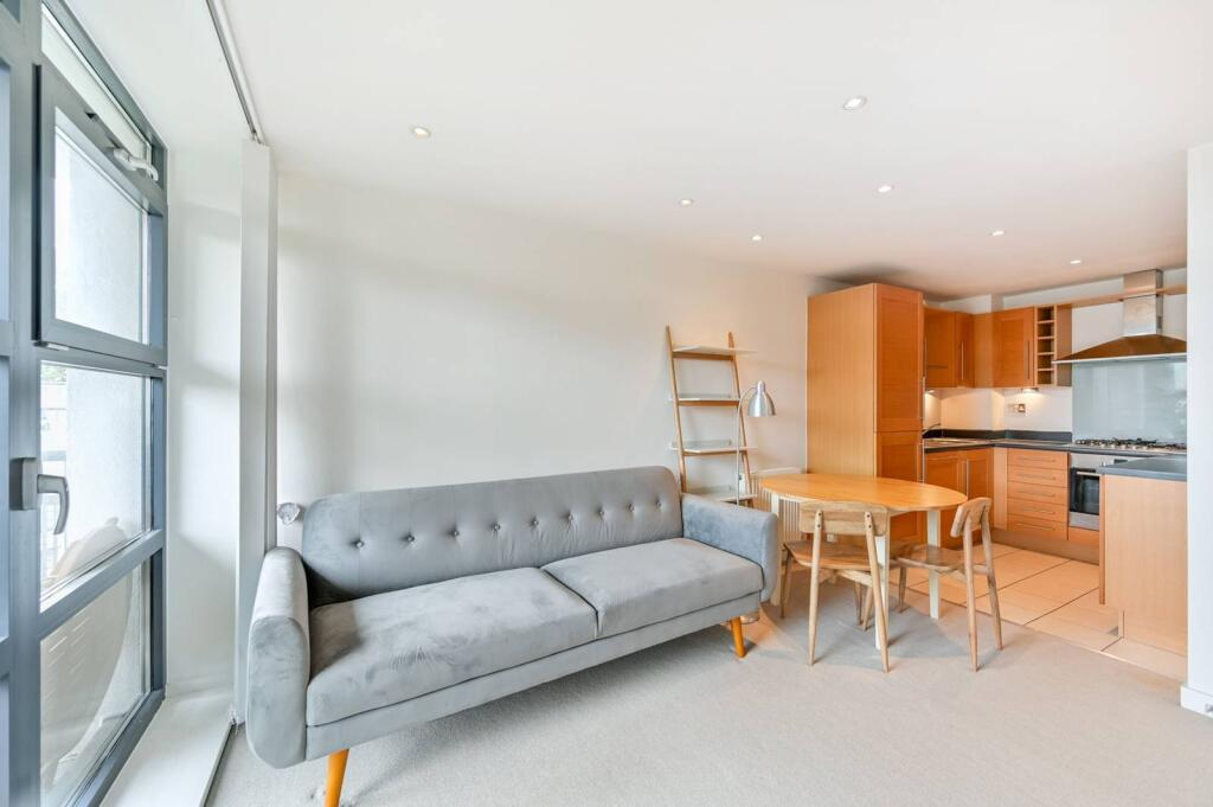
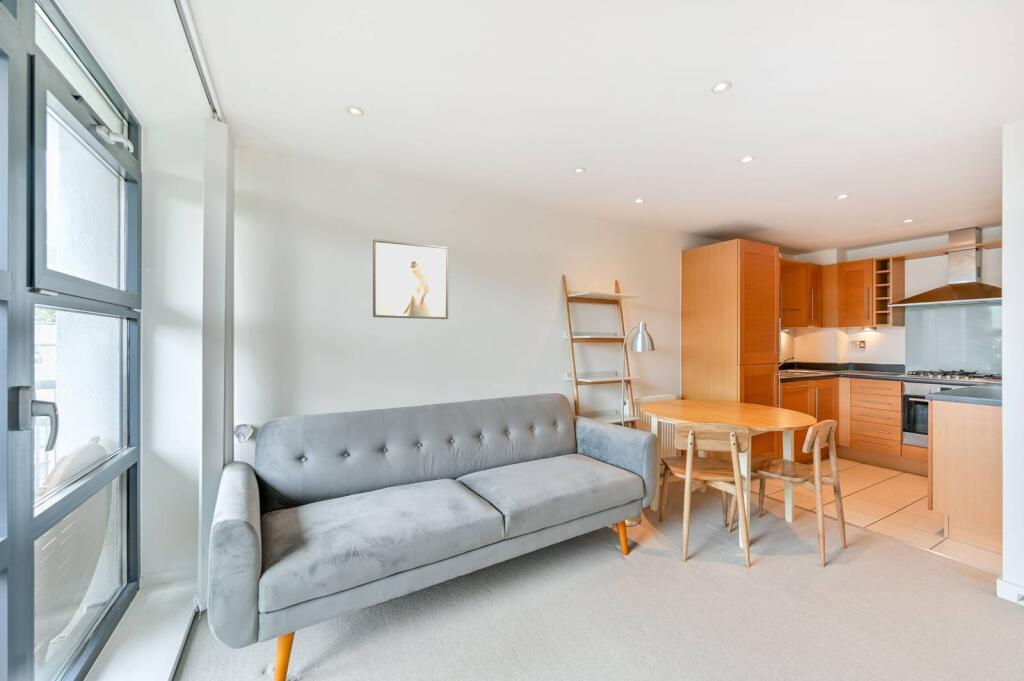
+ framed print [372,238,449,320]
